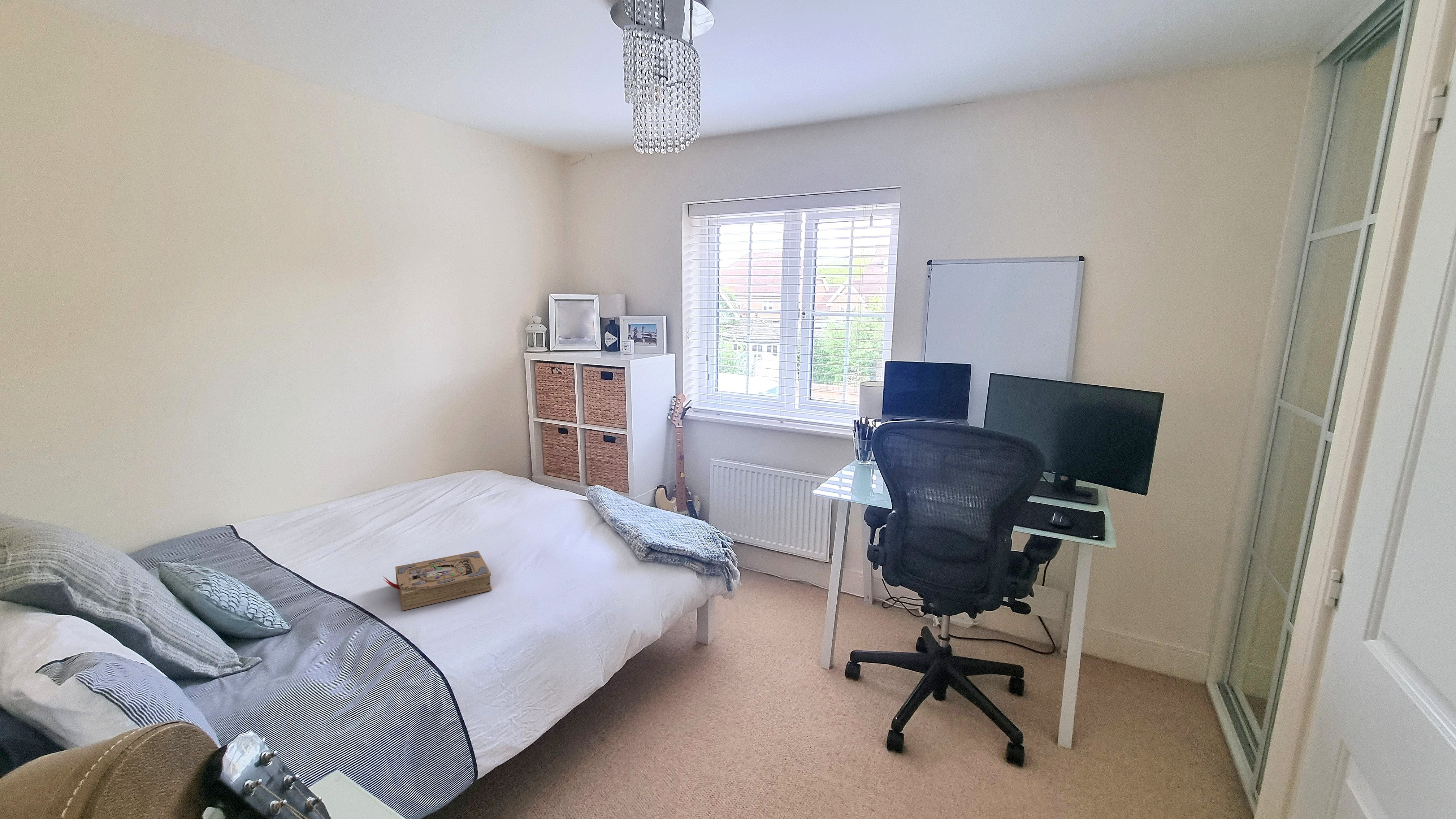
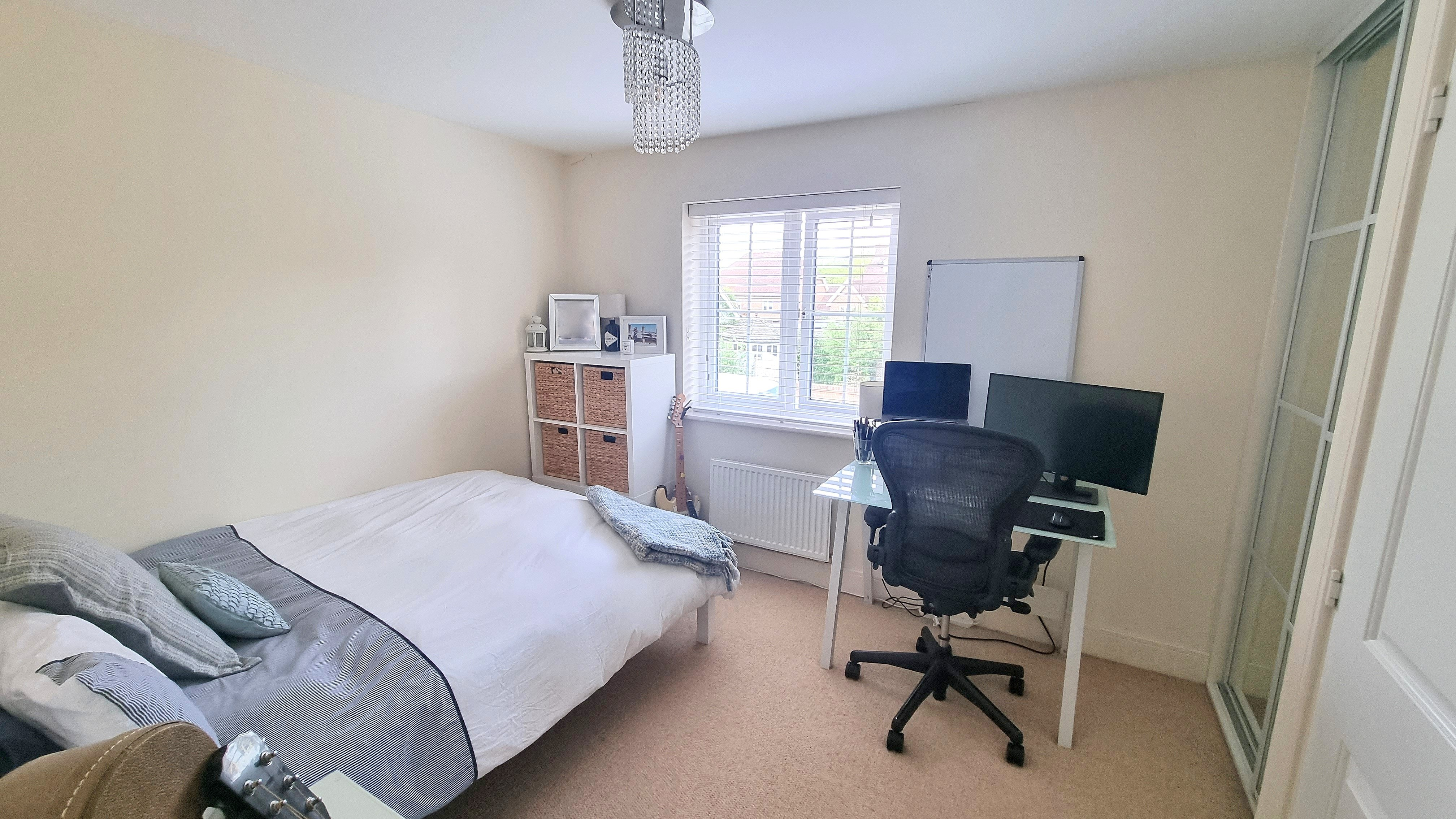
- book [382,551,492,611]
